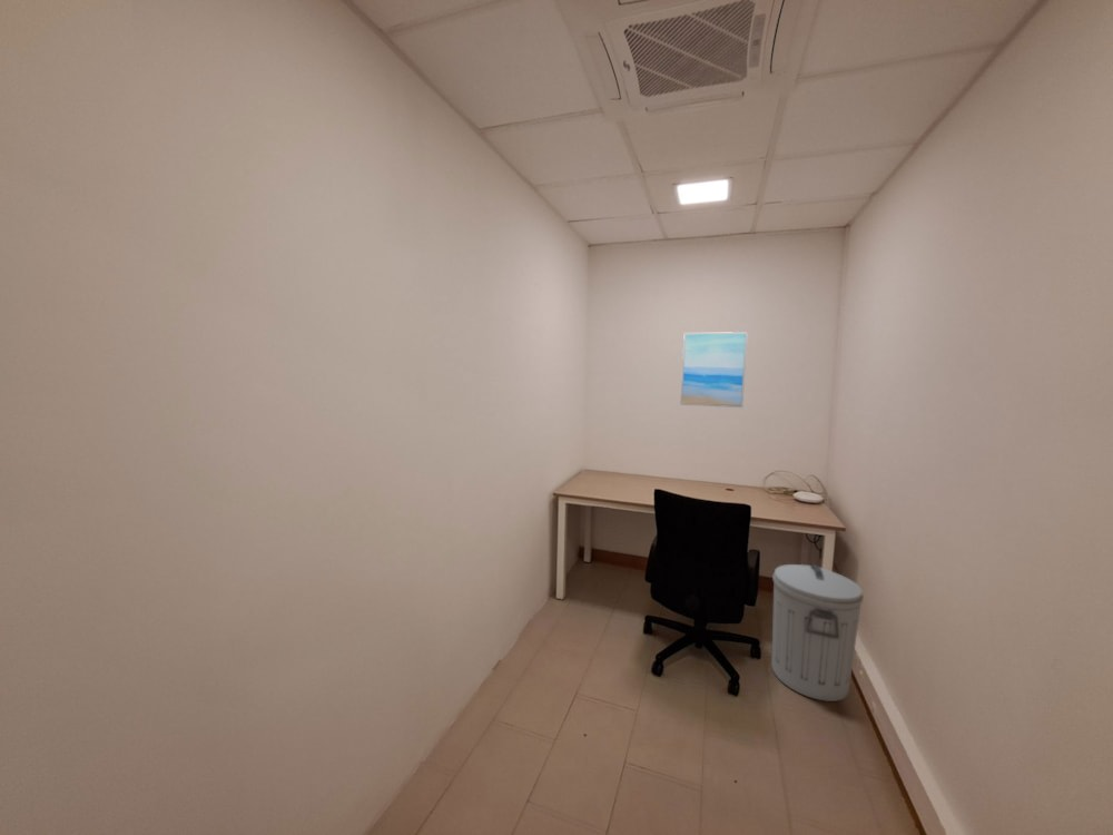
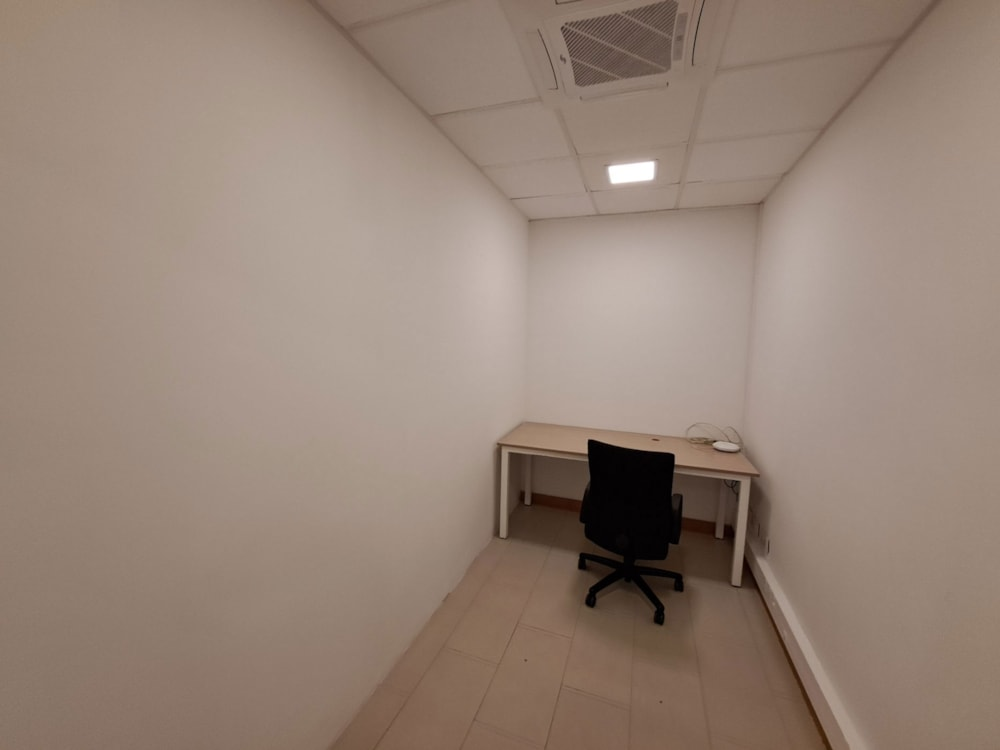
- wall art [679,331,749,409]
- trash can [770,563,865,703]
